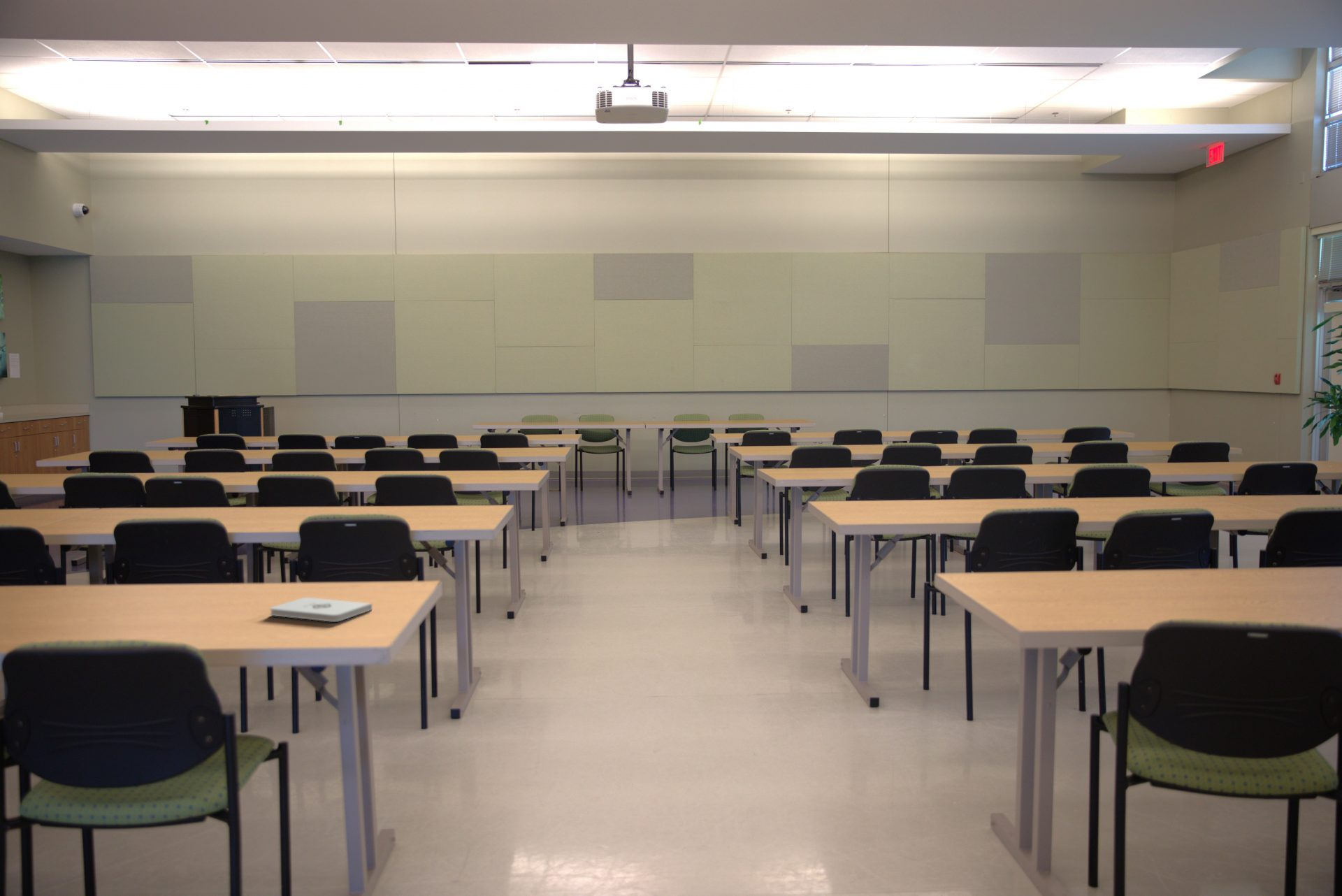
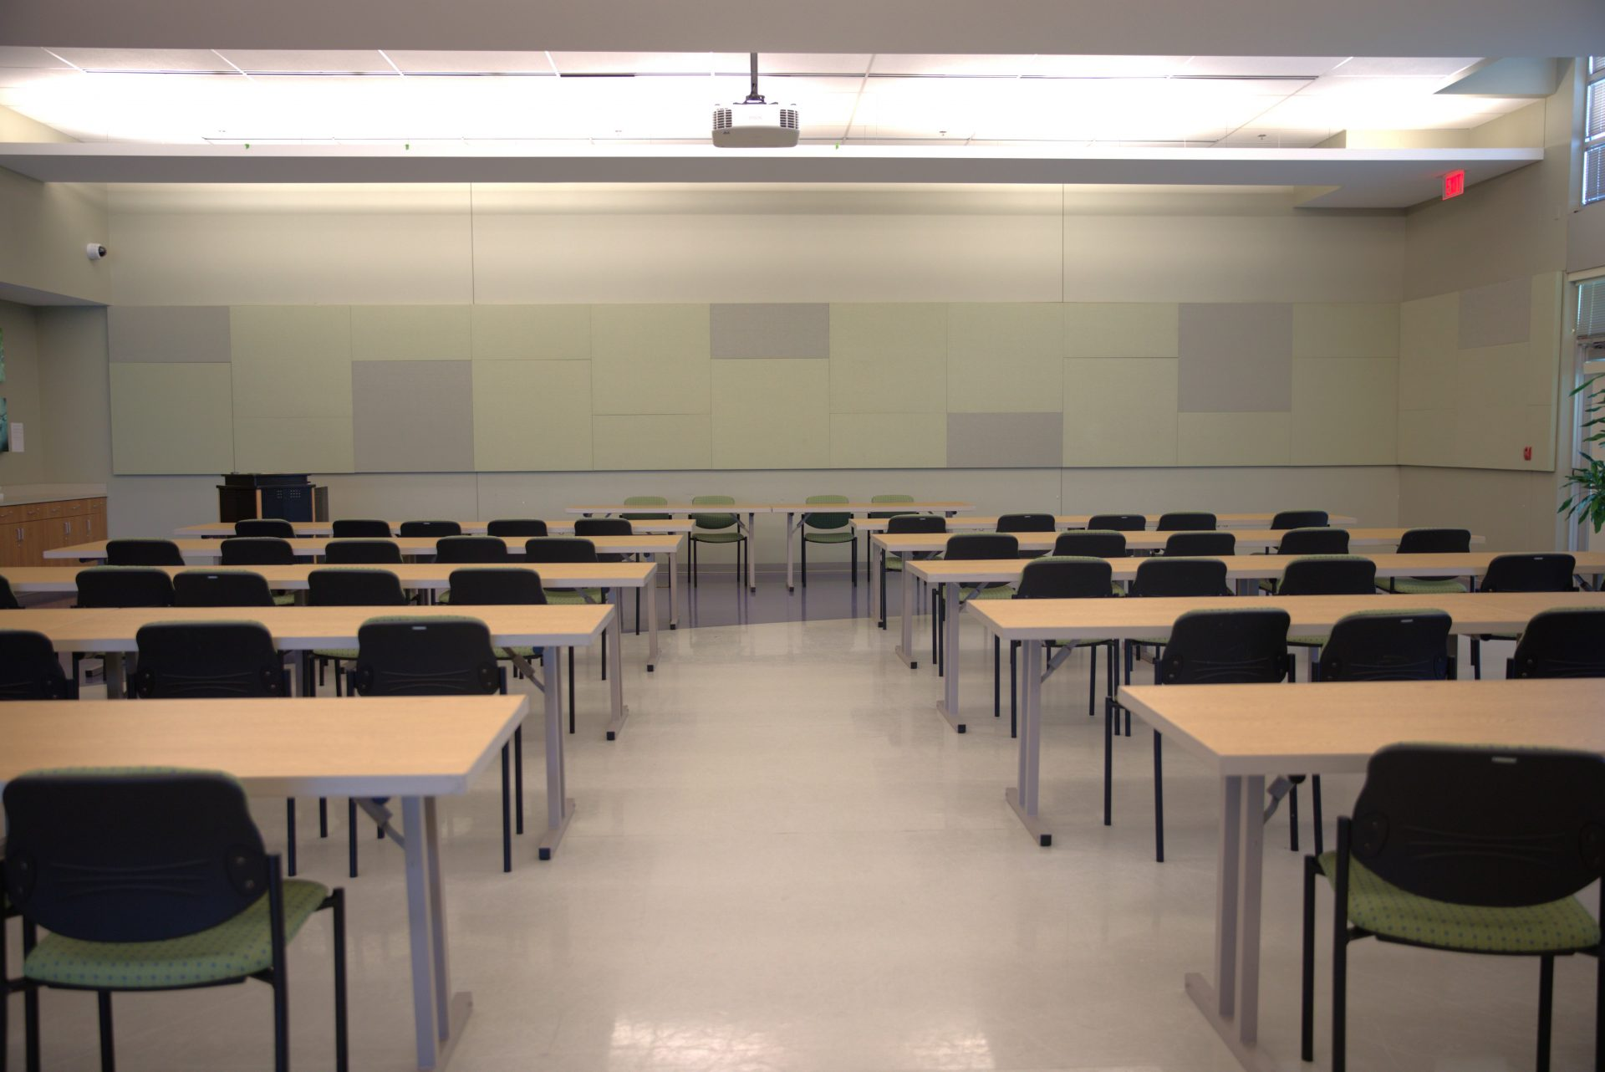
- notepad [269,597,373,623]
